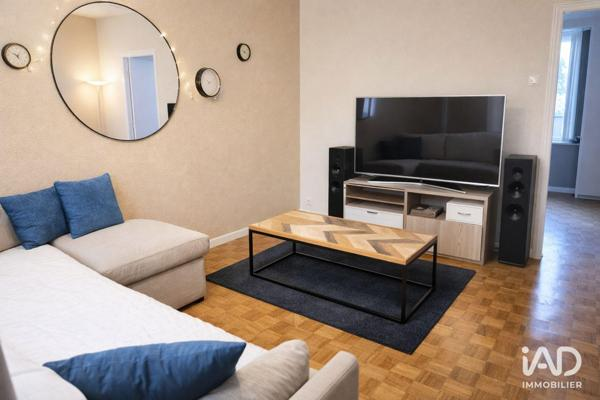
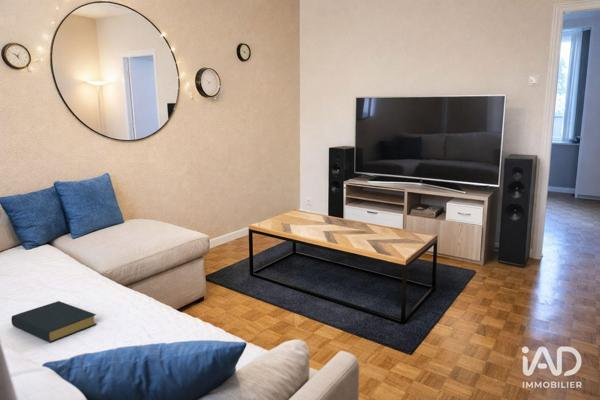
+ hardback book [10,300,97,343]
